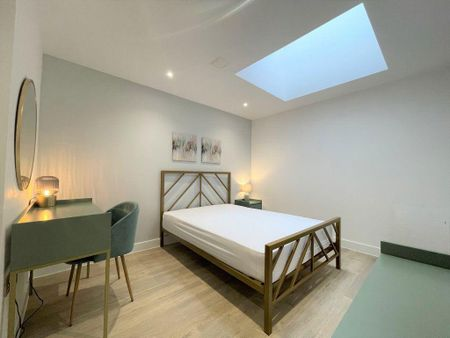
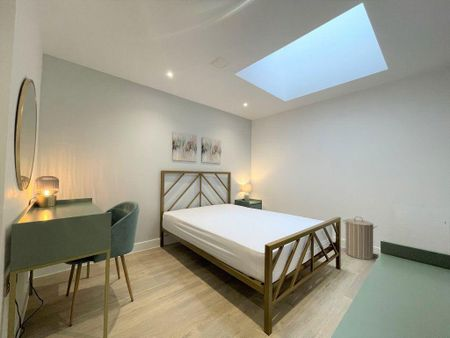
+ laundry hamper [342,215,378,261]
